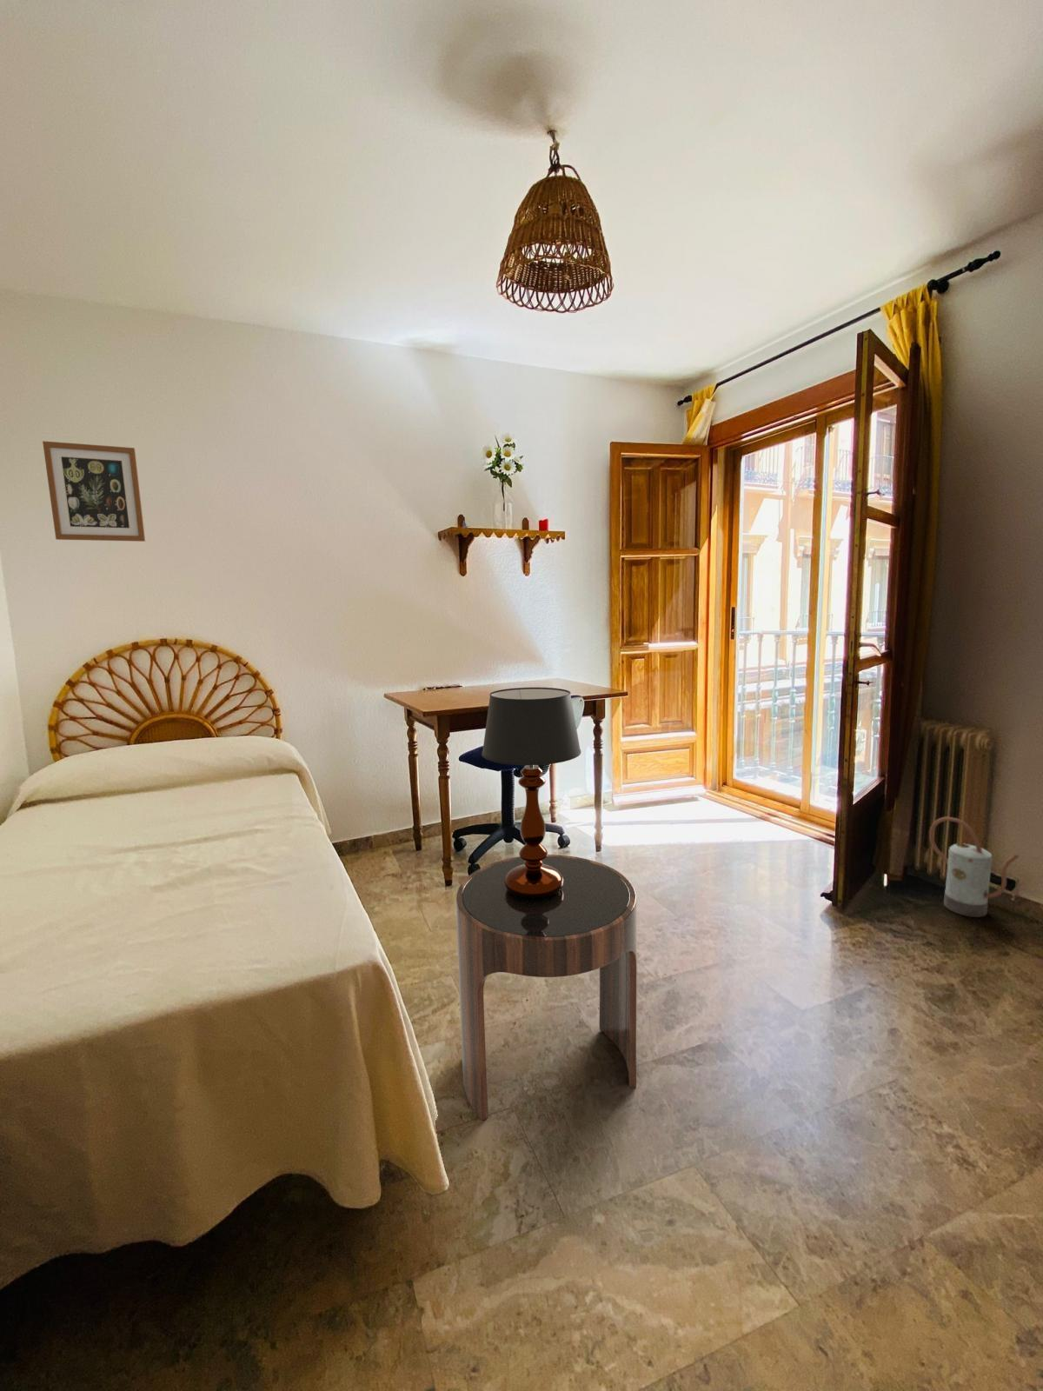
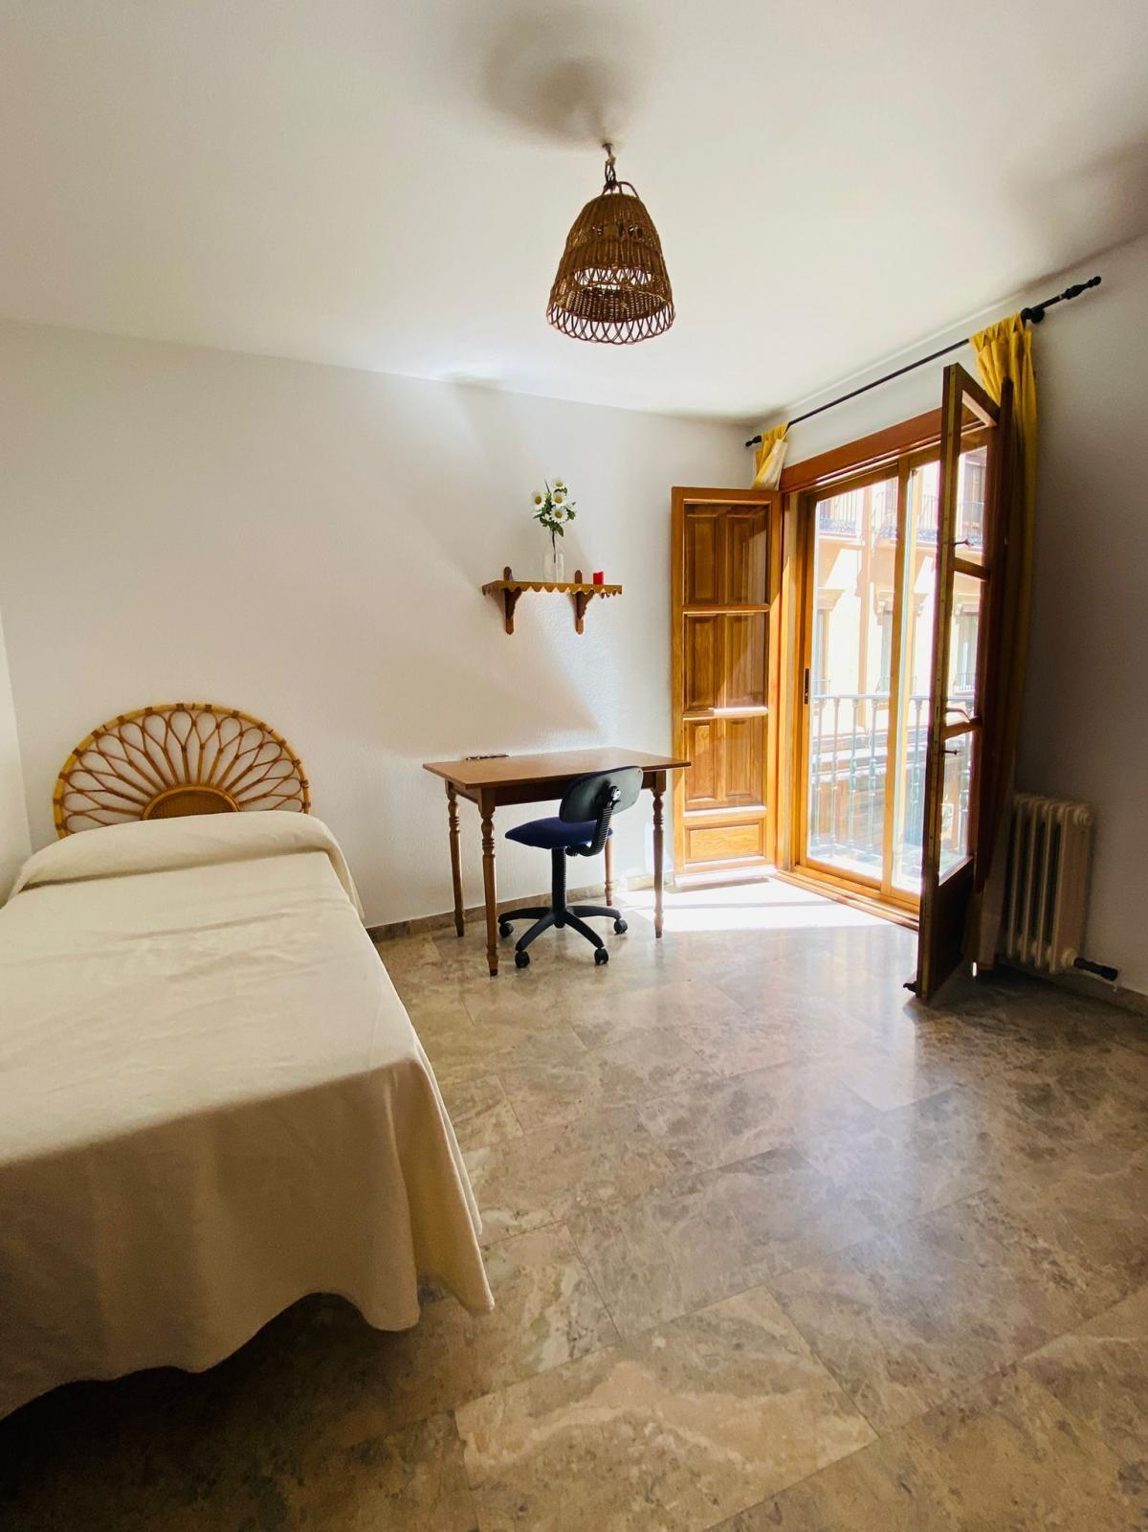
- side table [456,853,638,1122]
- table lamp [481,687,582,899]
- wall art [42,440,146,542]
- watering can [928,816,1020,918]
